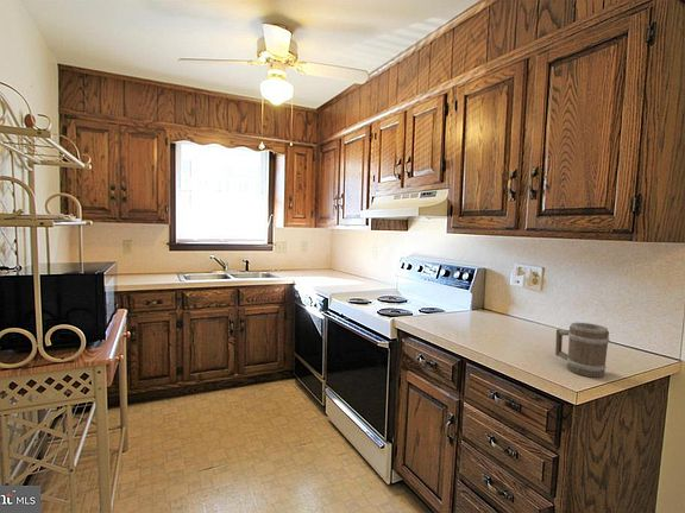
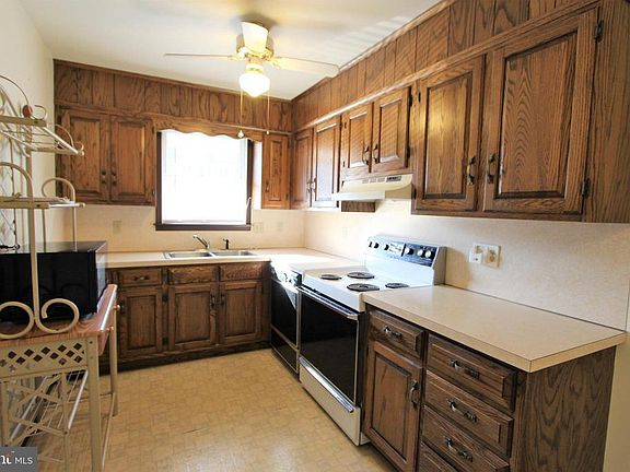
- barrel [554,322,611,379]
